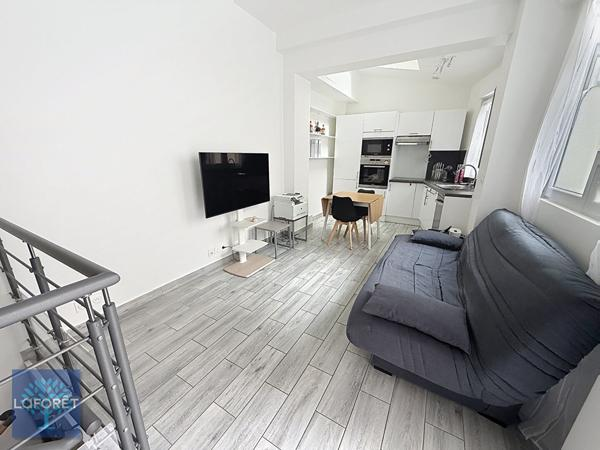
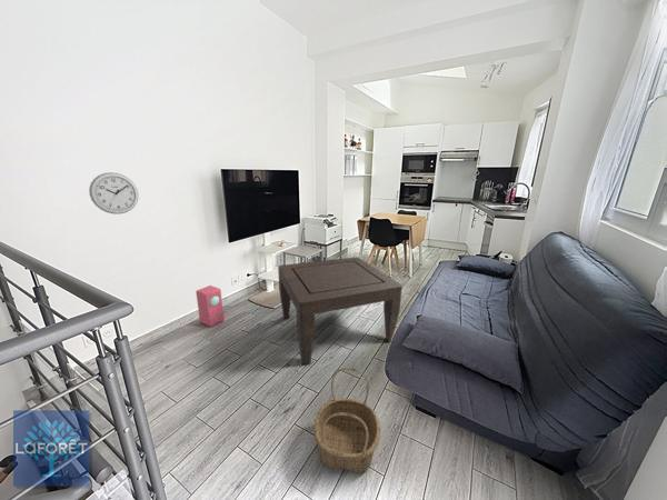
+ coffee table [277,256,404,366]
+ wall clock [88,171,140,216]
+ basket [312,367,381,473]
+ speaker [195,284,225,328]
